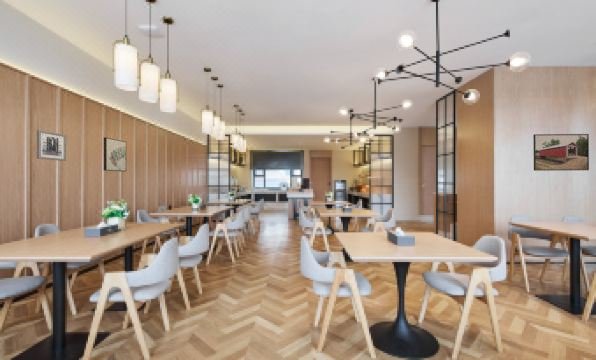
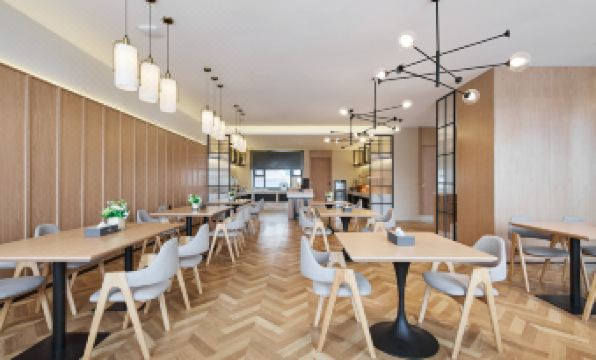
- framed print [532,133,590,172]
- wall art [36,129,67,162]
- wall art [103,136,127,172]
